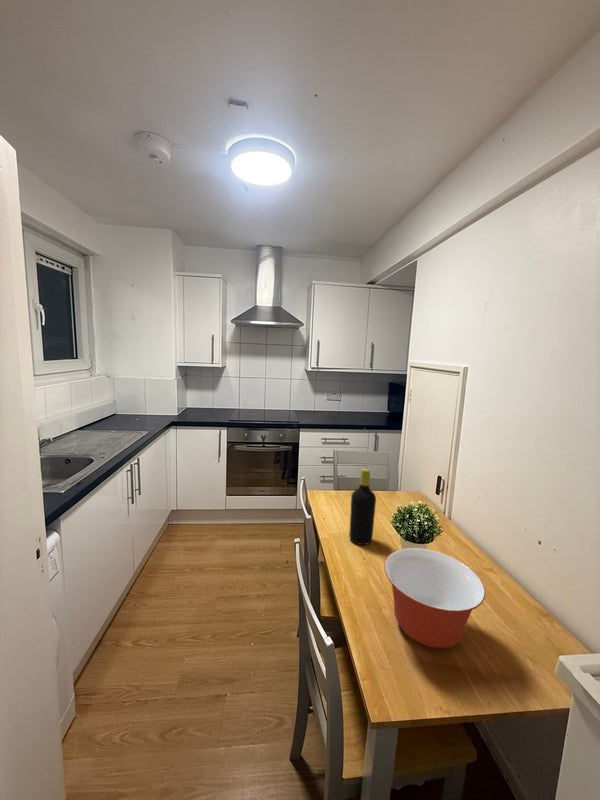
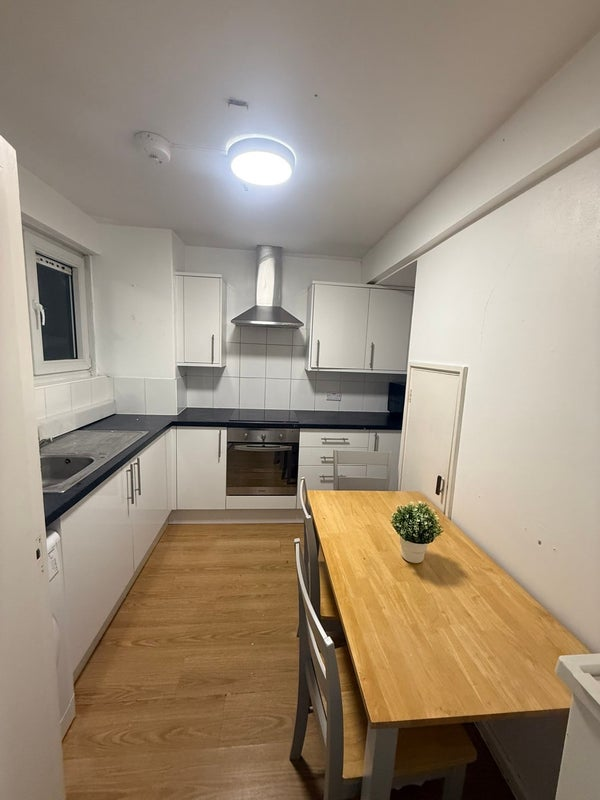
- bottle [348,467,377,546]
- mixing bowl [383,547,486,649]
